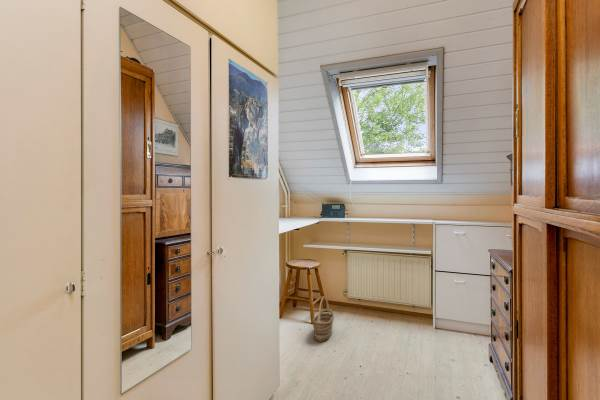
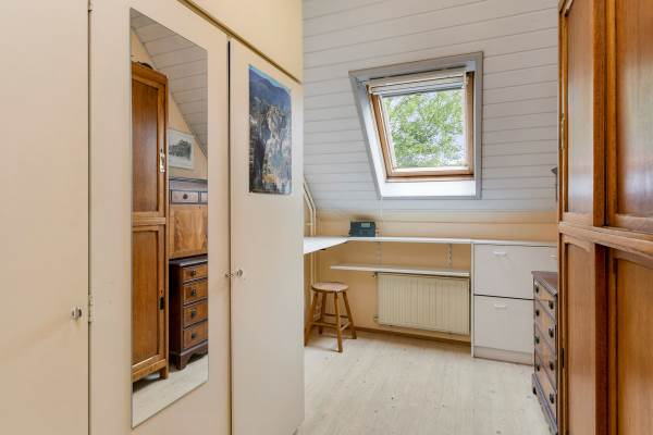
- basket [312,295,335,343]
